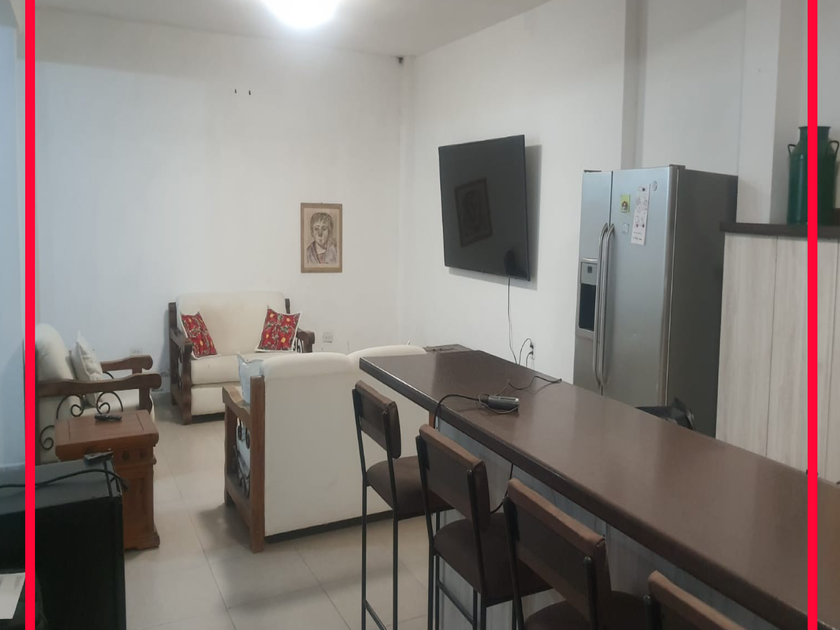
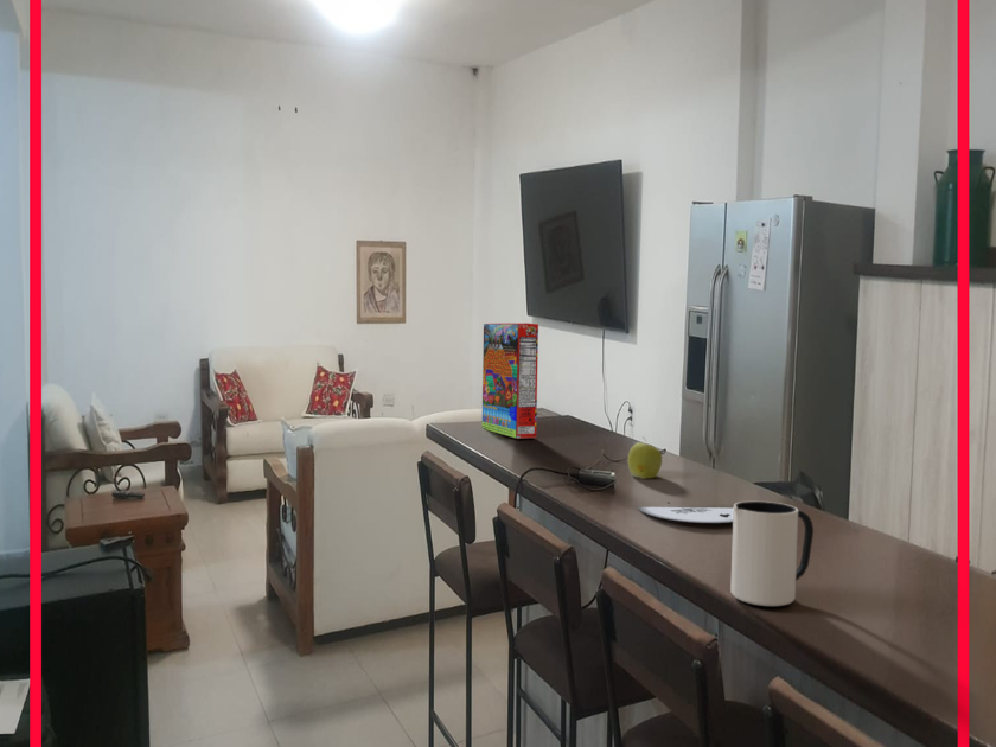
+ apple [627,435,663,480]
+ plate [638,502,734,524]
+ cereal box [481,323,540,440]
+ pitcher [729,500,815,607]
